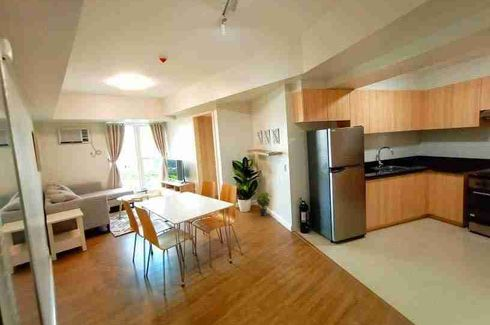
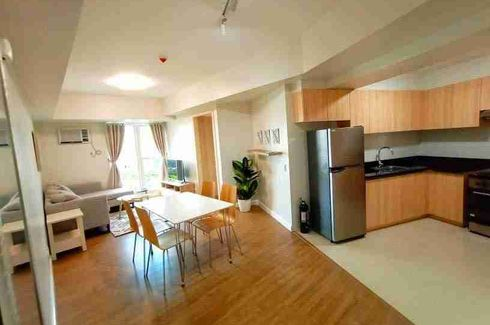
- potted plant [255,190,273,217]
